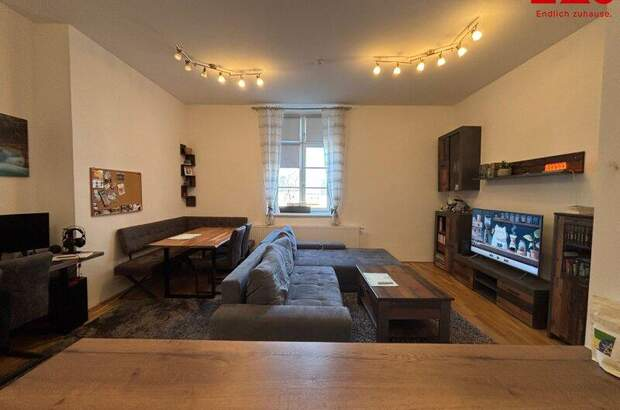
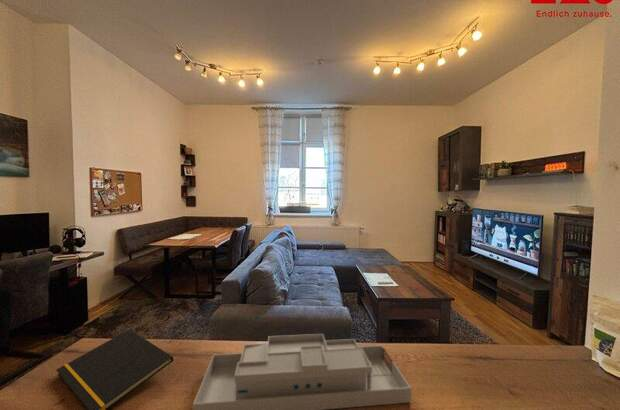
+ desk organizer [192,333,412,410]
+ notepad [56,328,174,410]
